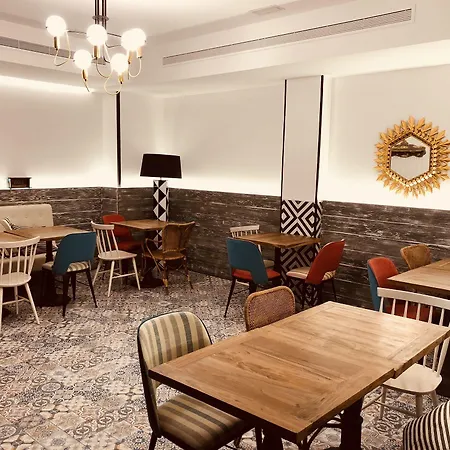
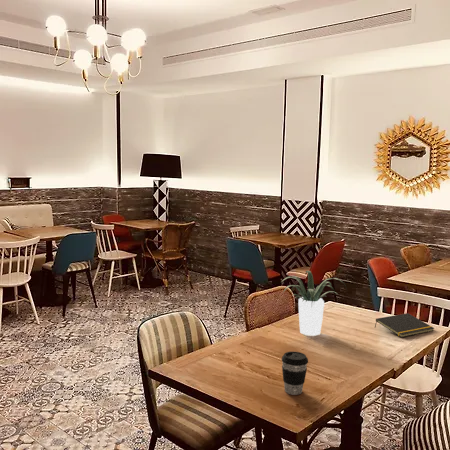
+ notepad [374,312,435,338]
+ coffee cup [281,351,309,396]
+ potted plant [281,270,348,337]
